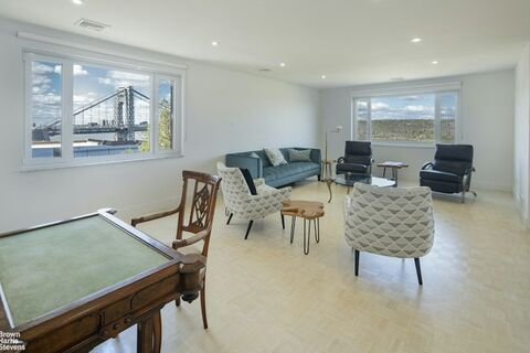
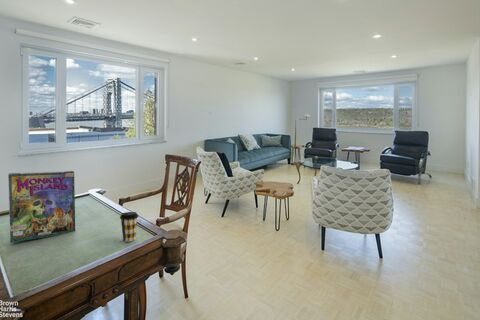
+ coffee cup [119,211,139,243]
+ game box [7,170,76,244]
